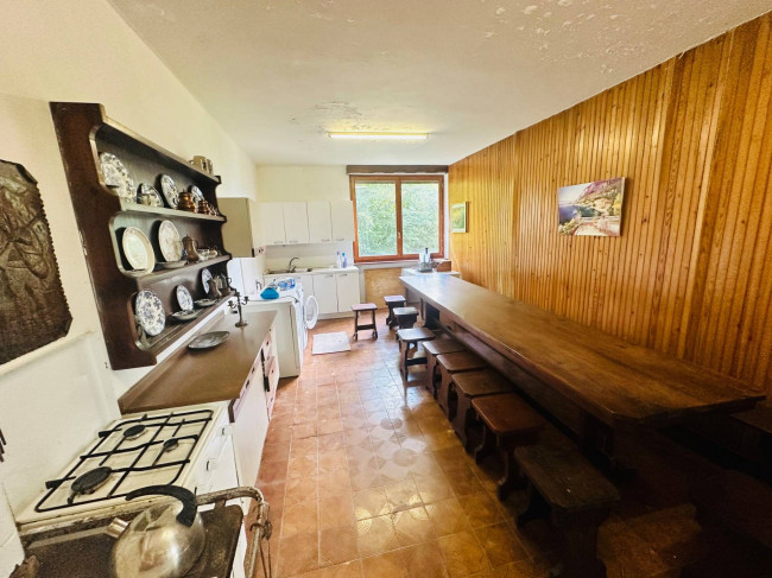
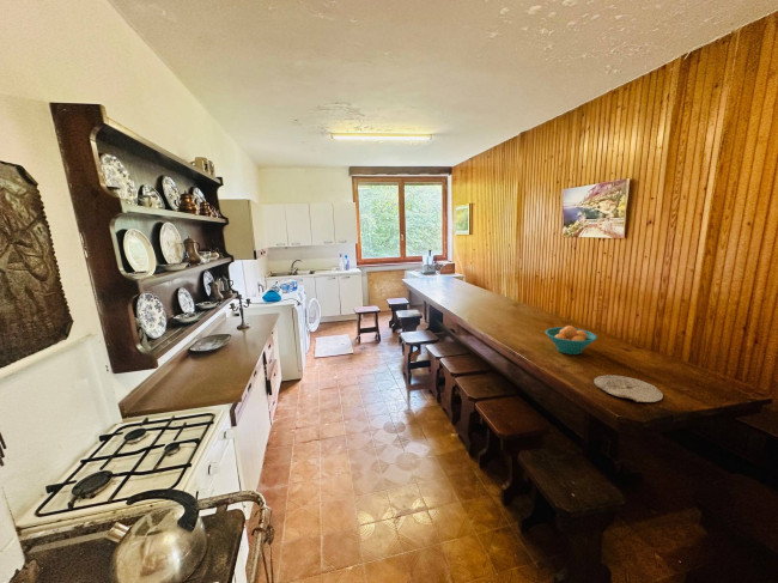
+ fruit bowl [545,324,598,356]
+ plate [592,374,664,403]
